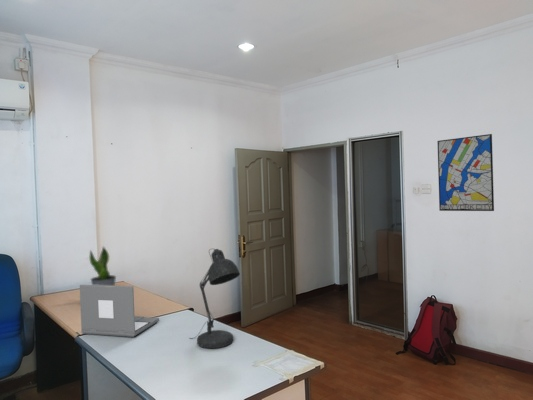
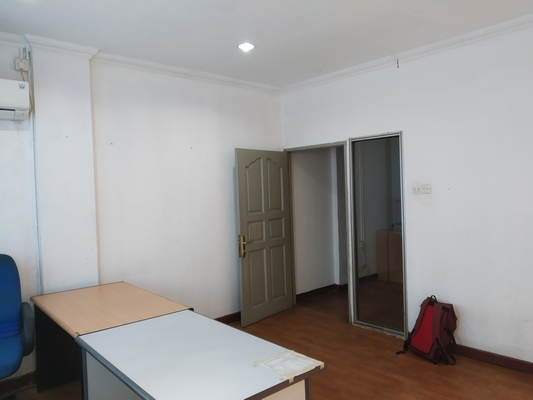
- wall art [437,133,495,212]
- potted plant [88,245,117,286]
- laptop [79,284,160,338]
- desk lamp [189,248,241,349]
